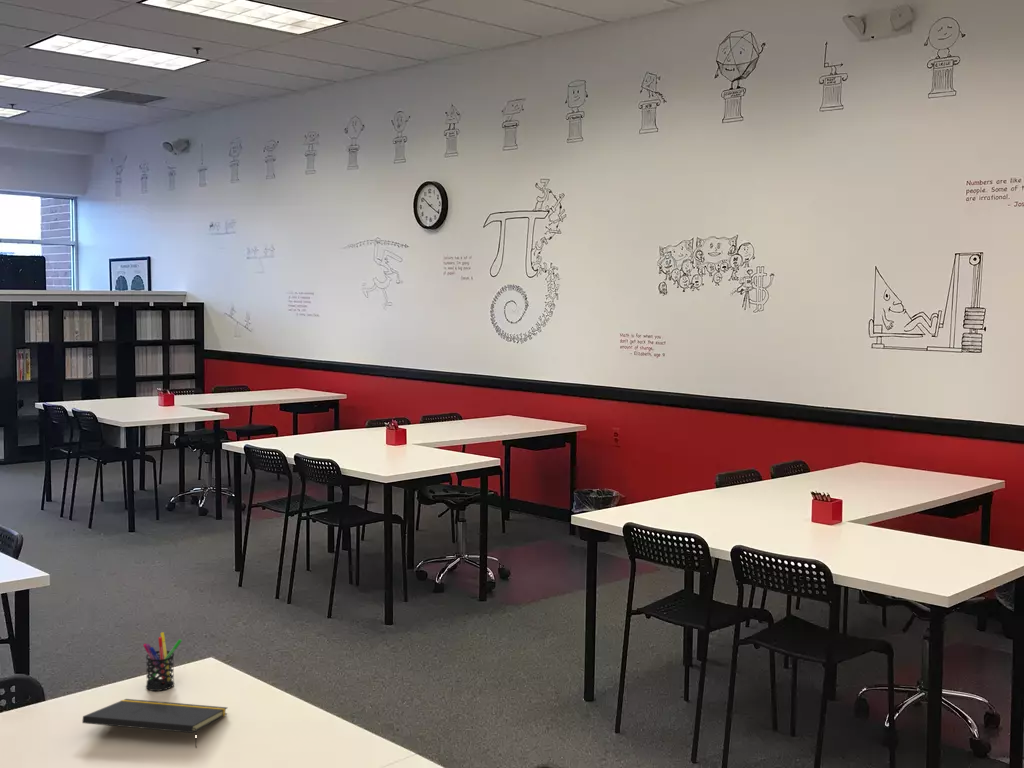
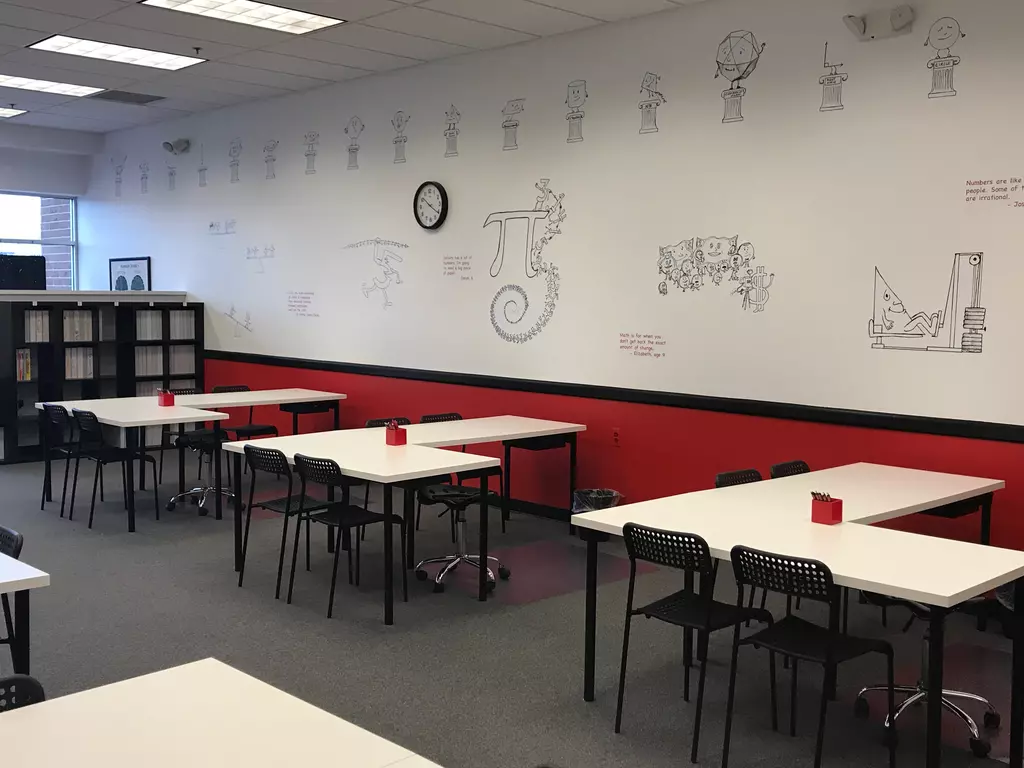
- notepad [81,698,228,749]
- pen holder [142,631,183,692]
